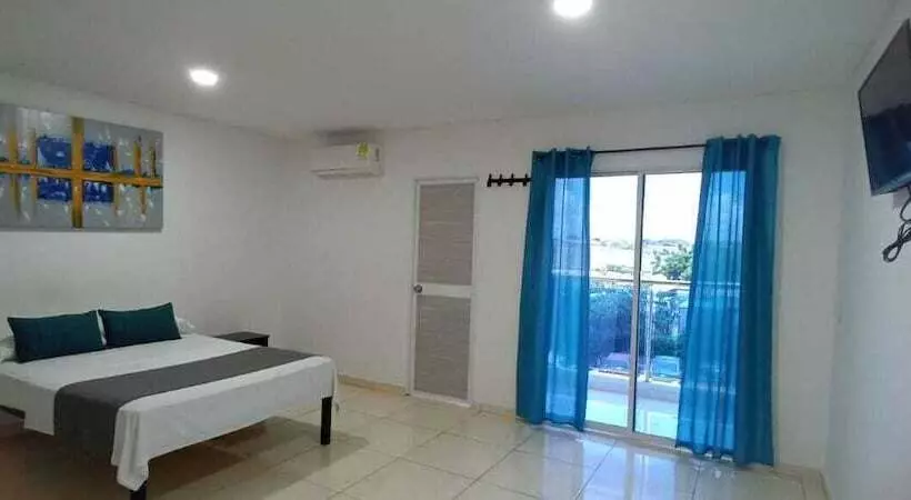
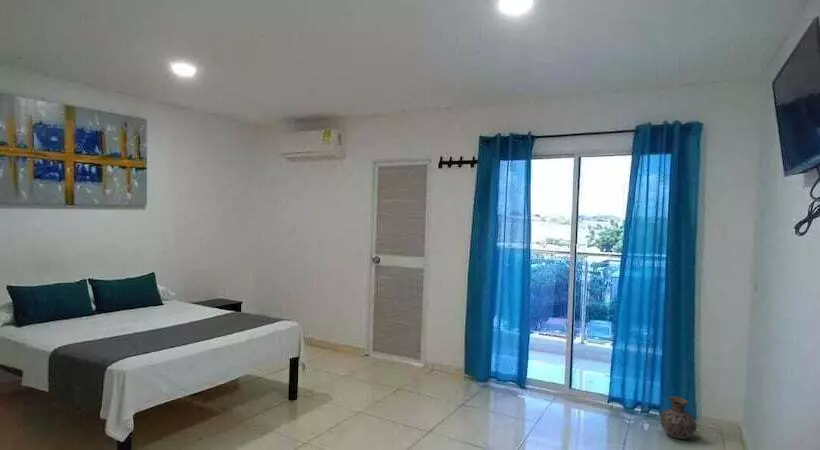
+ ceramic jug [659,395,698,440]
